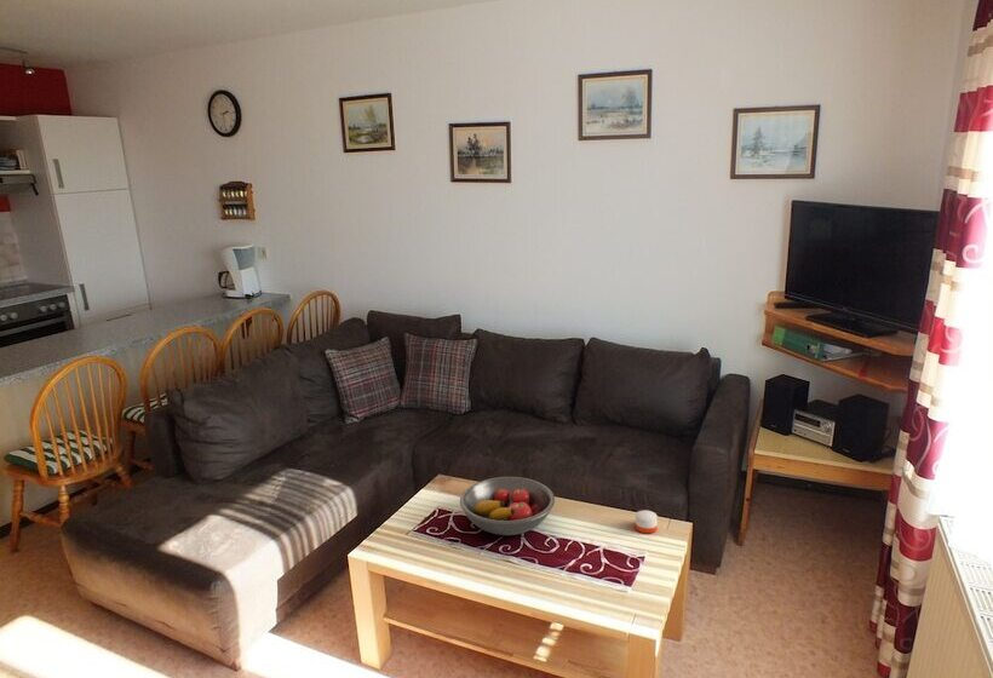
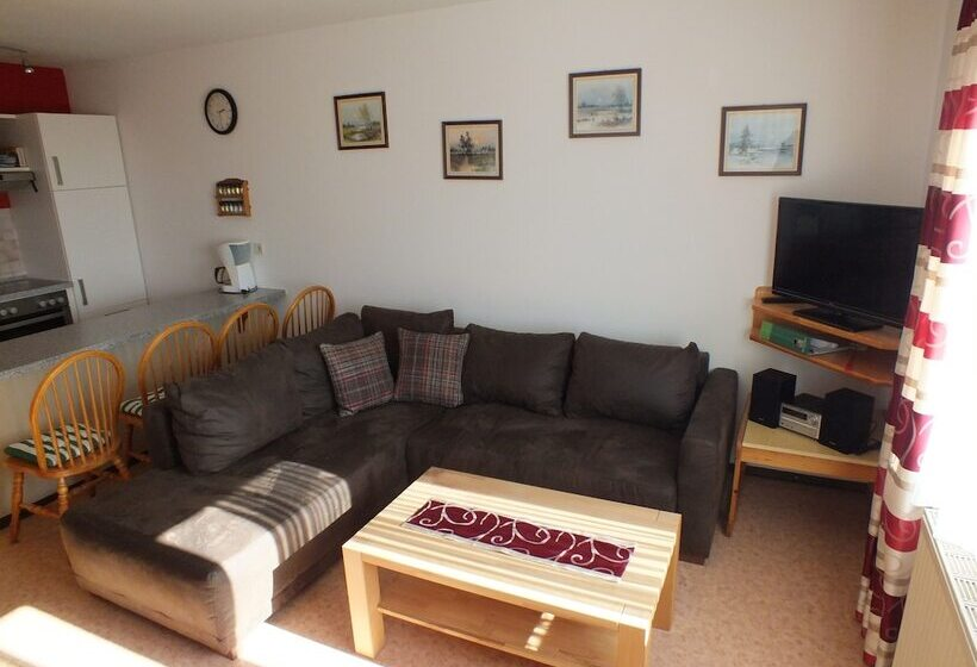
- candle [635,510,659,534]
- fruit bowl [459,476,556,536]
